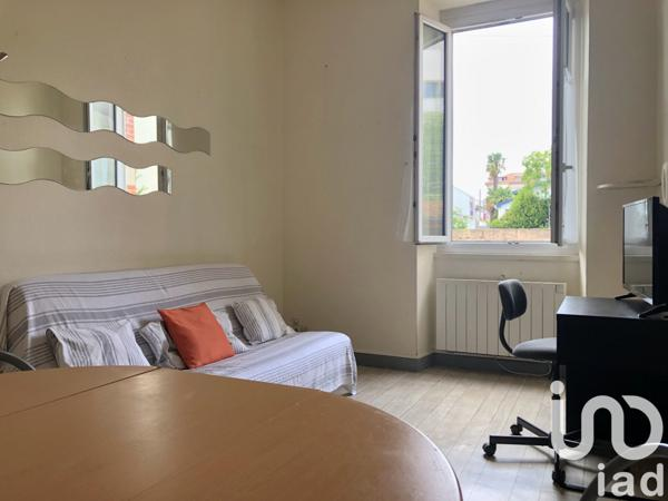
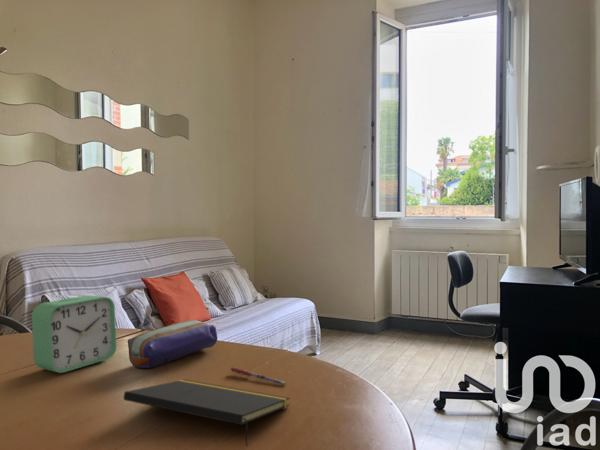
+ notepad [123,378,291,447]
+ alarm clock [31,294,118,374]
+ pencil case [127,319,218,369]
+ pen [230,366,288,386]
